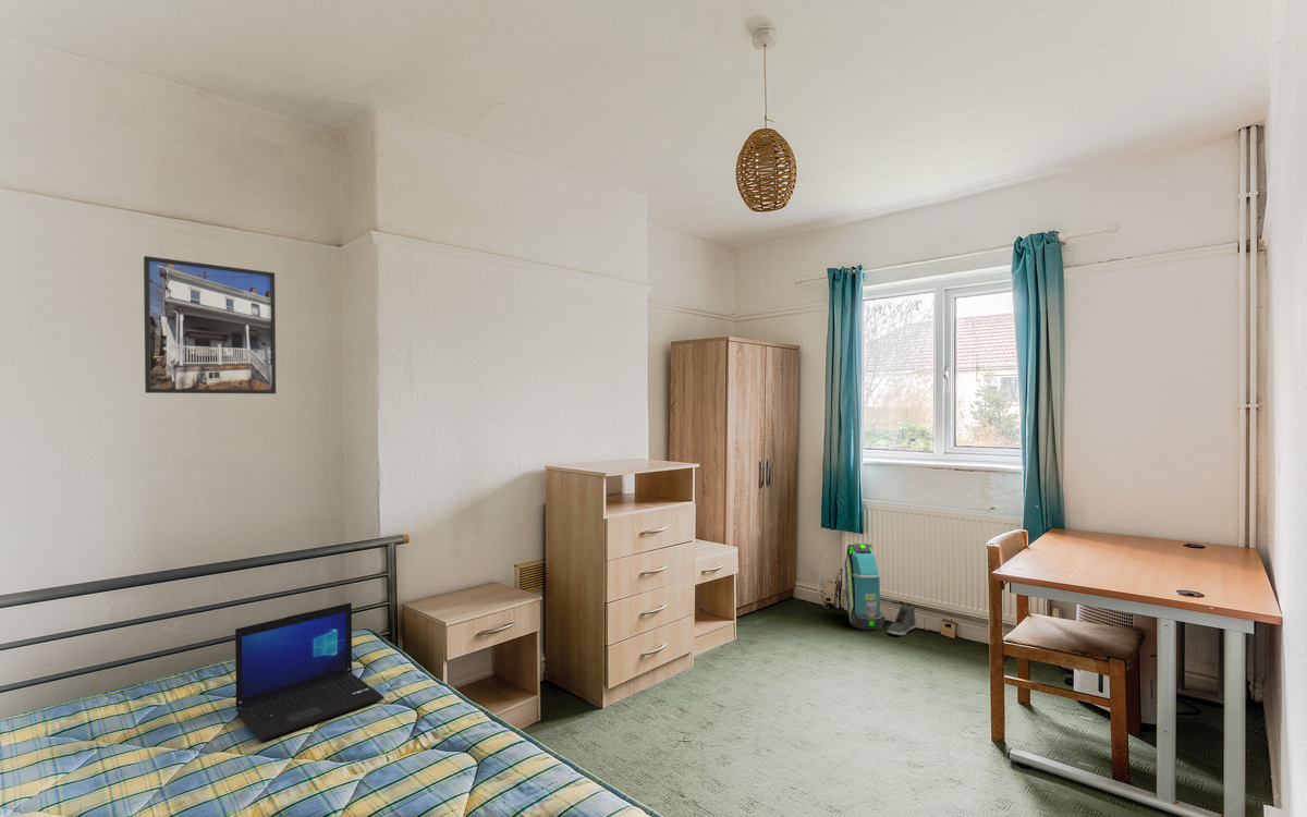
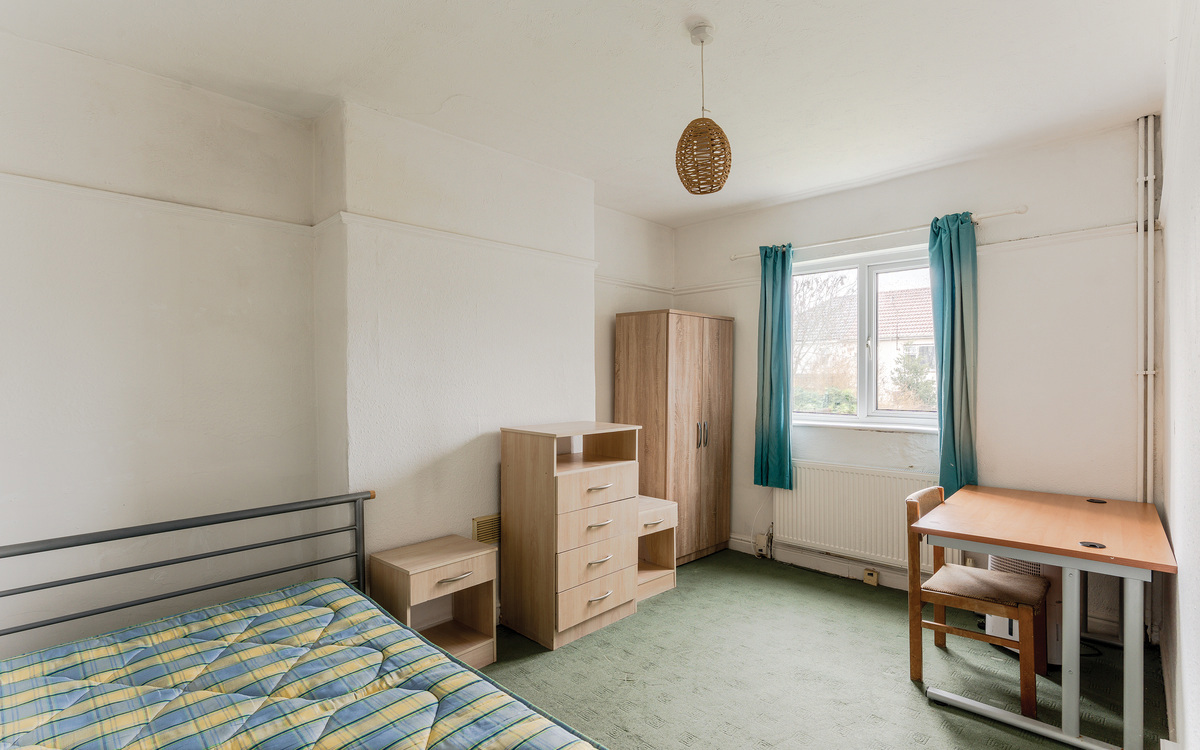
- sneaker [887,602,917,636]
- backpack [844,542,887,631]
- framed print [143,255,278,394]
- laptop [234,601,384,742]
